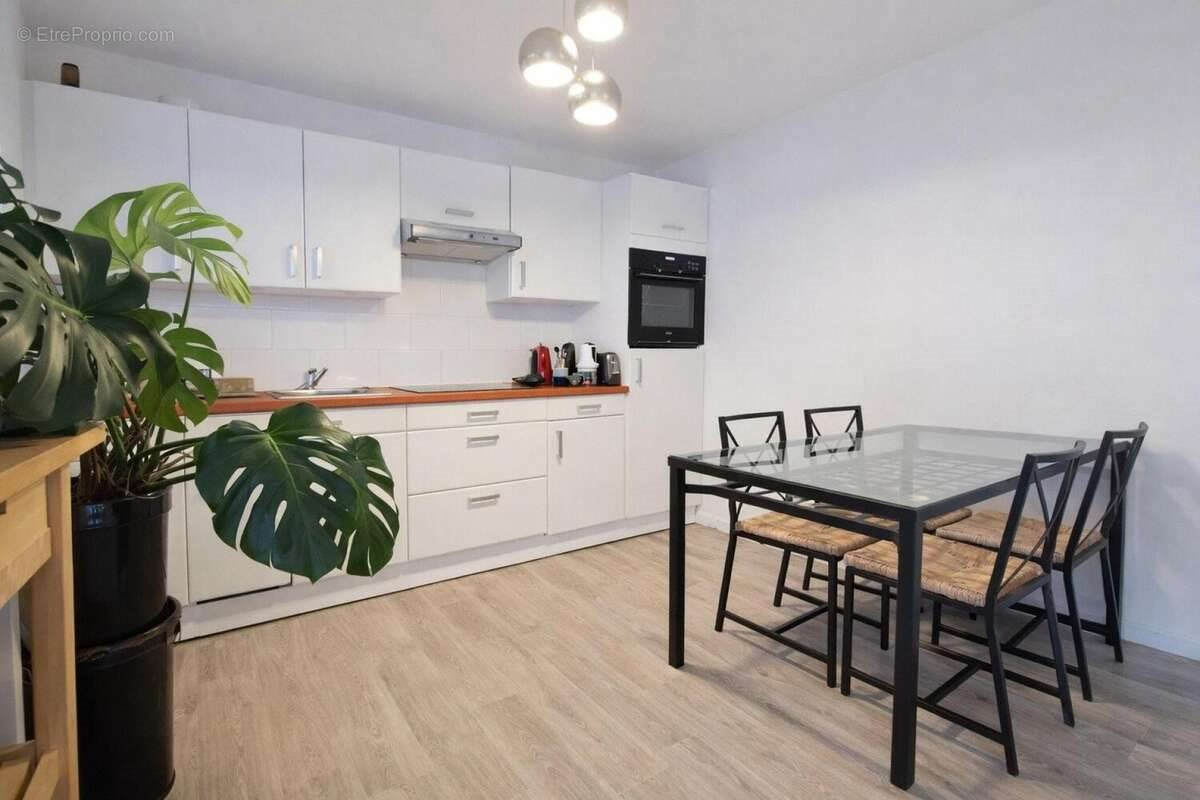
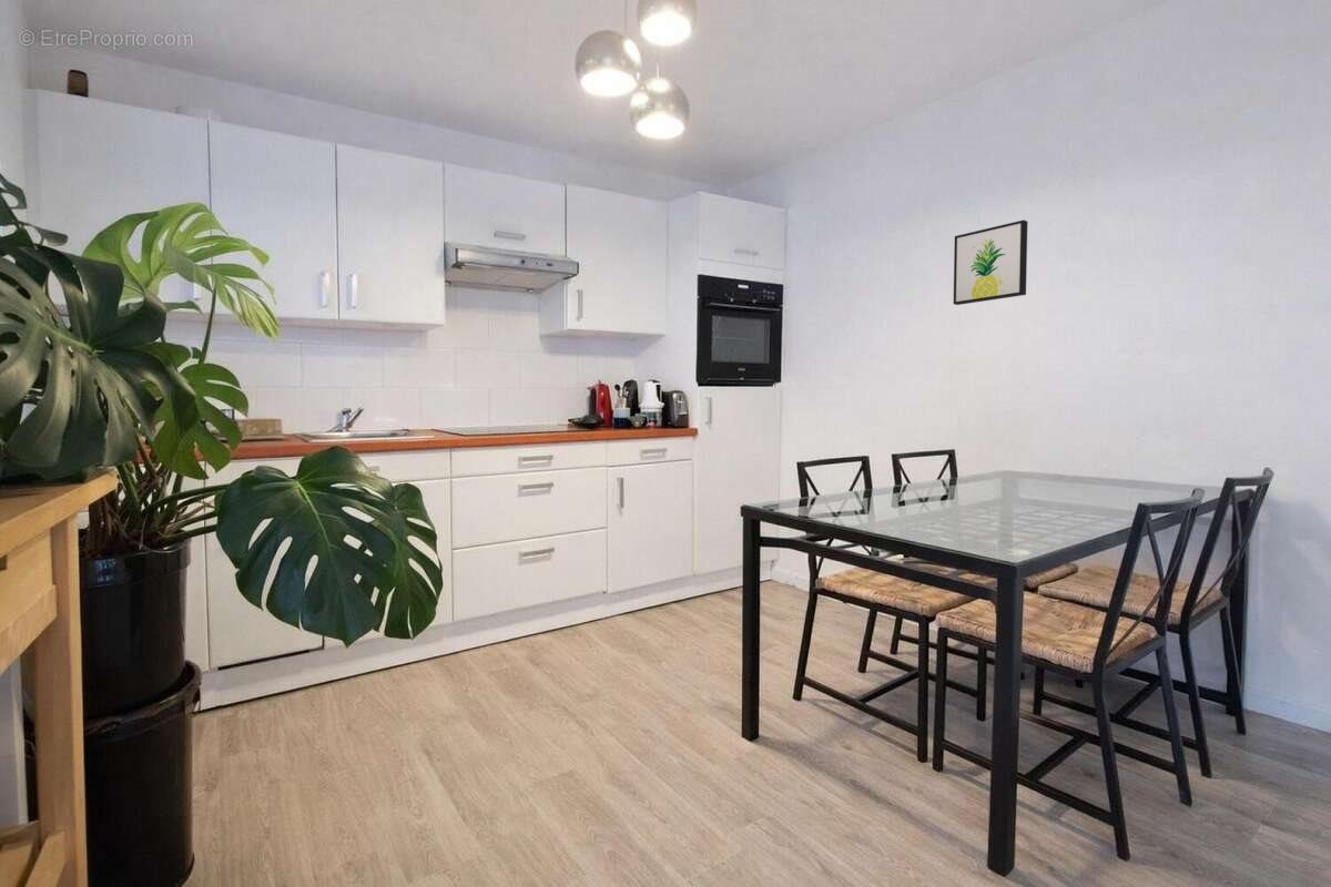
+ wall art [953,220,1028,306]
